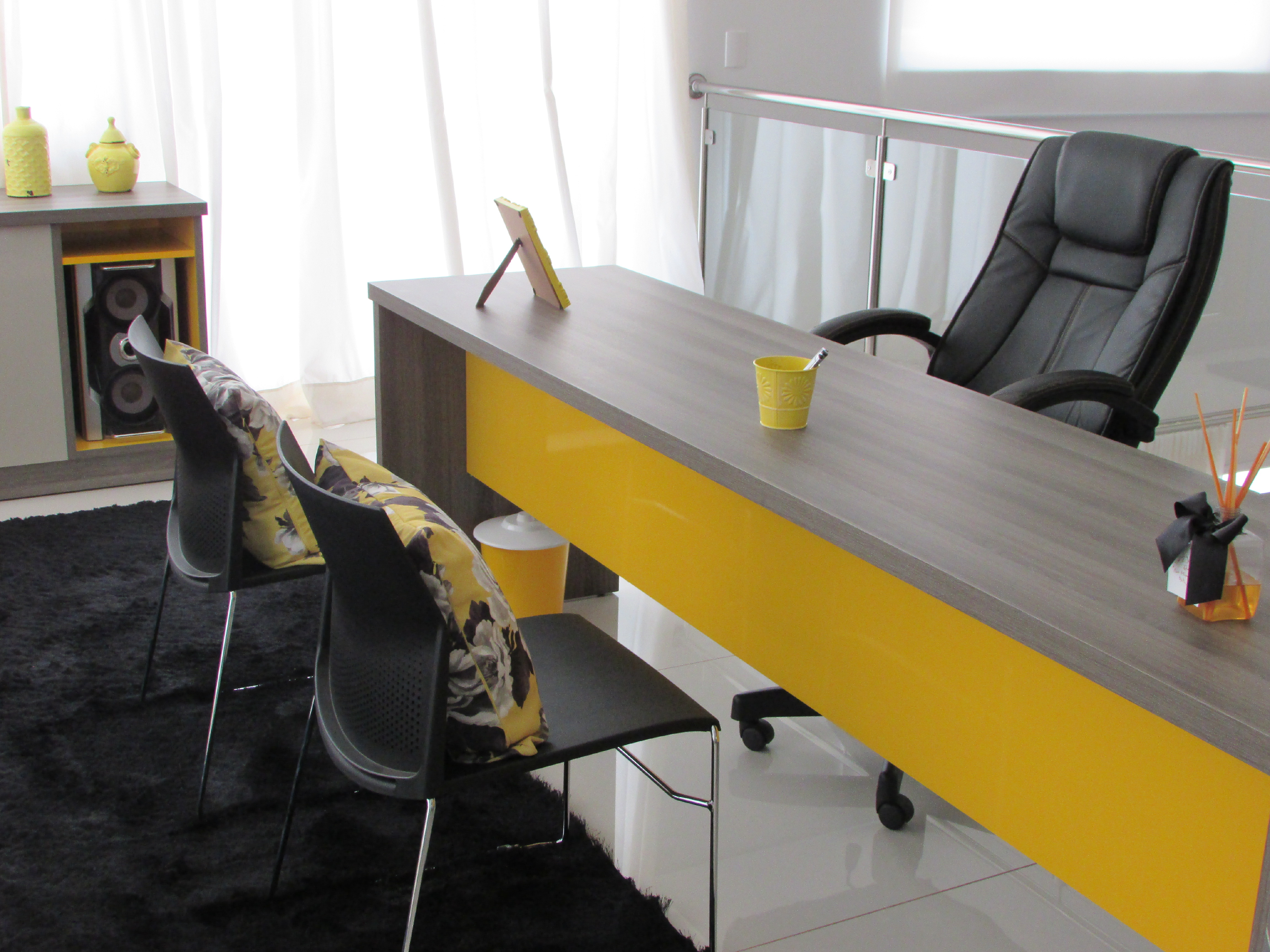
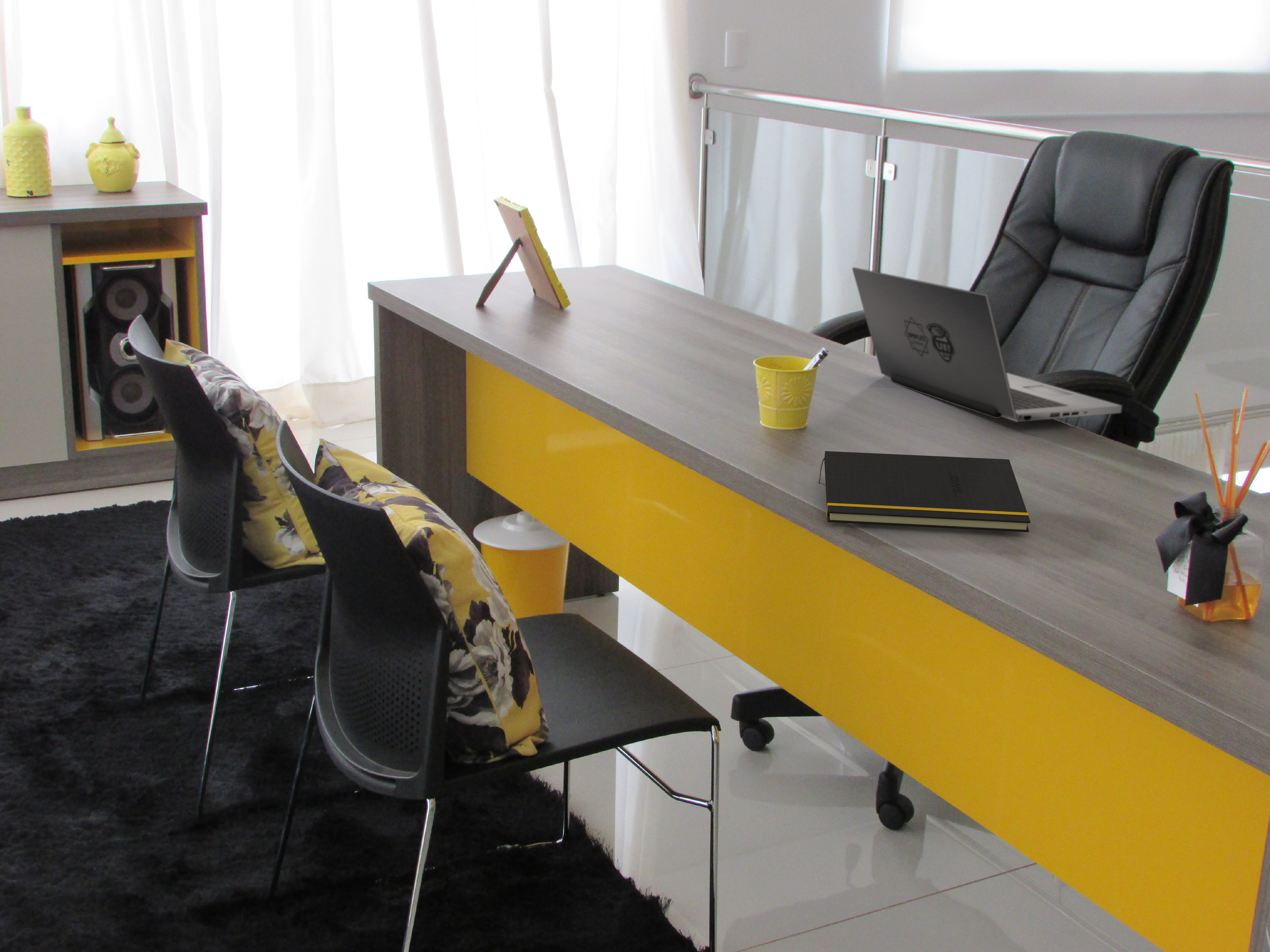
+ notepad [818,451,1031,532]
+ laptop [852,267,1122,422]
